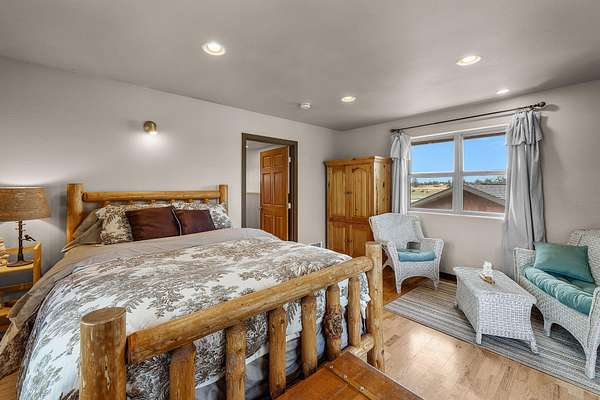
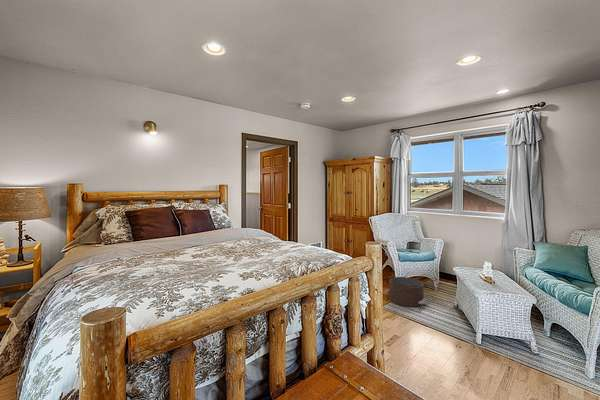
+ pouf [382,276,429,308]
